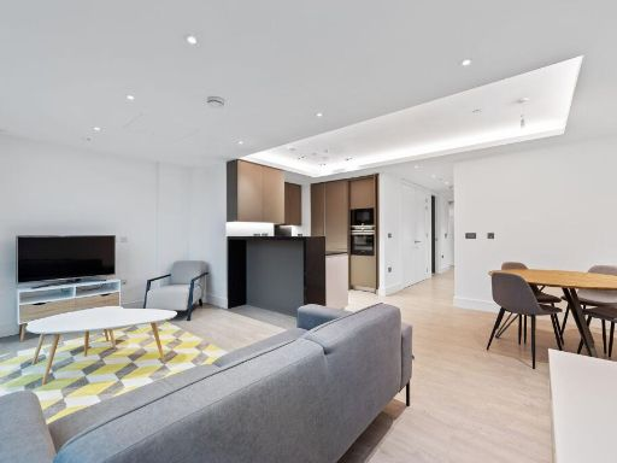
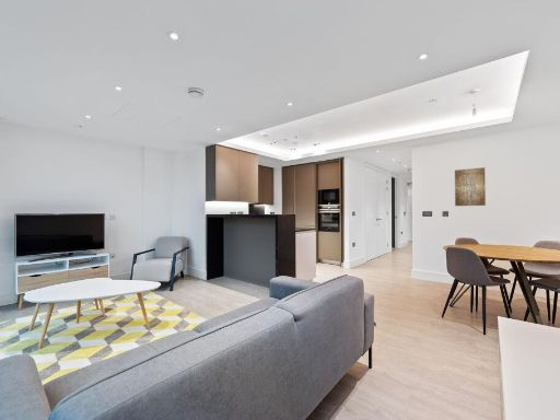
+ wall art [454,166,487,207]
